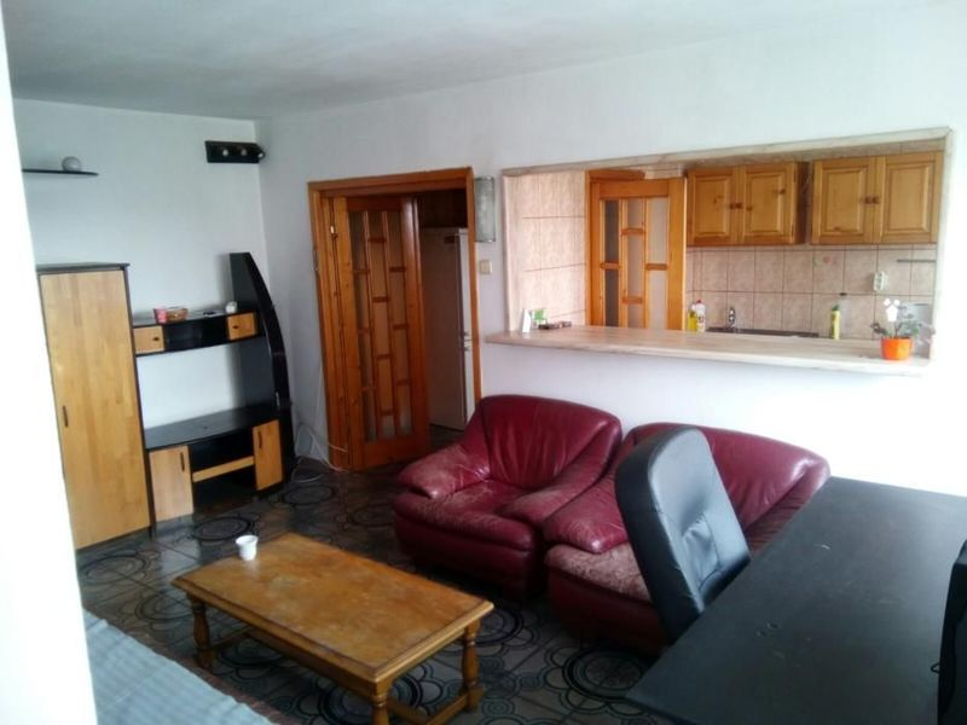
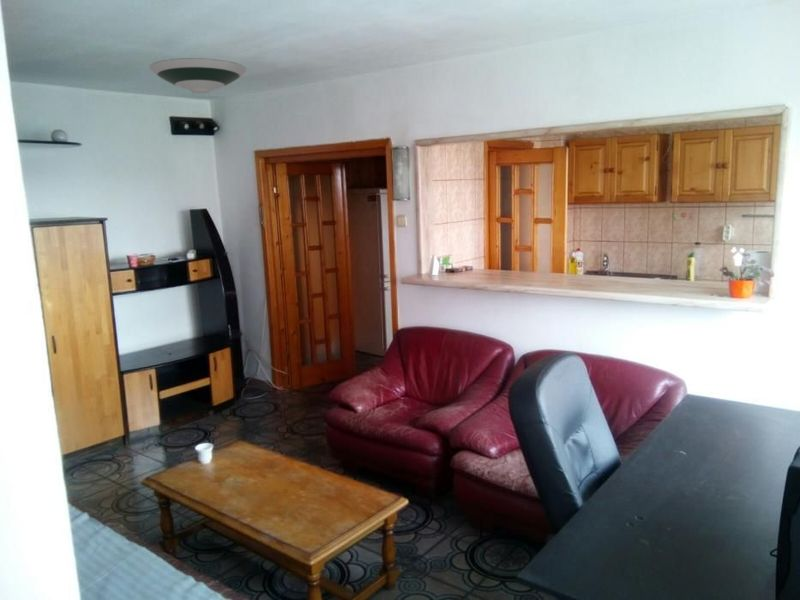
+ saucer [148,57,247,95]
